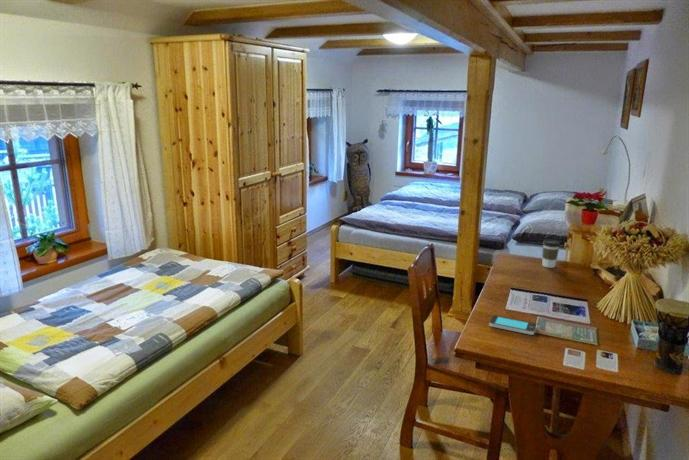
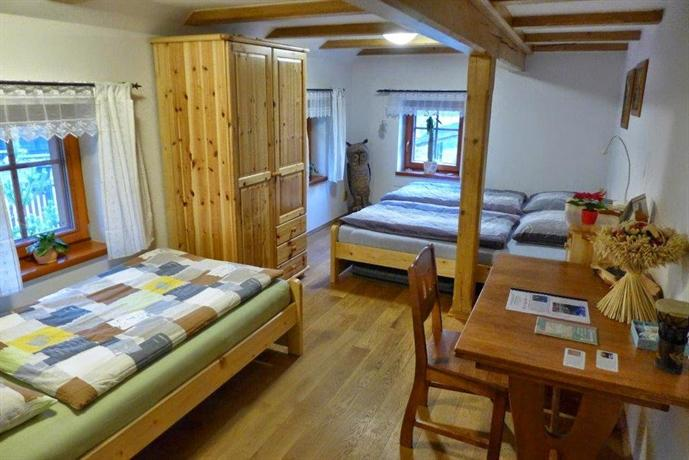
- smartphone [488,314,537,336]
- coffee cup [541,239,561,269]
